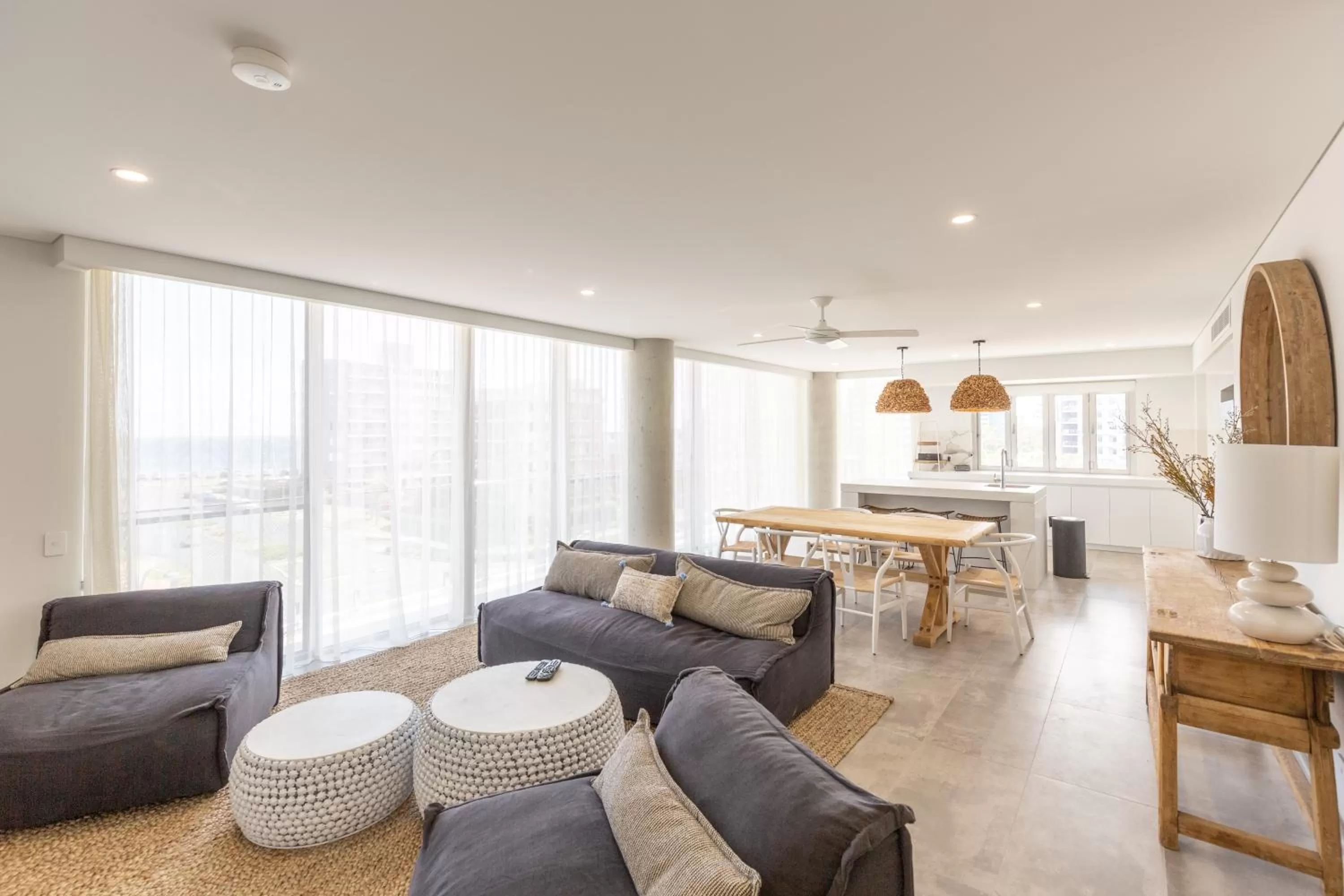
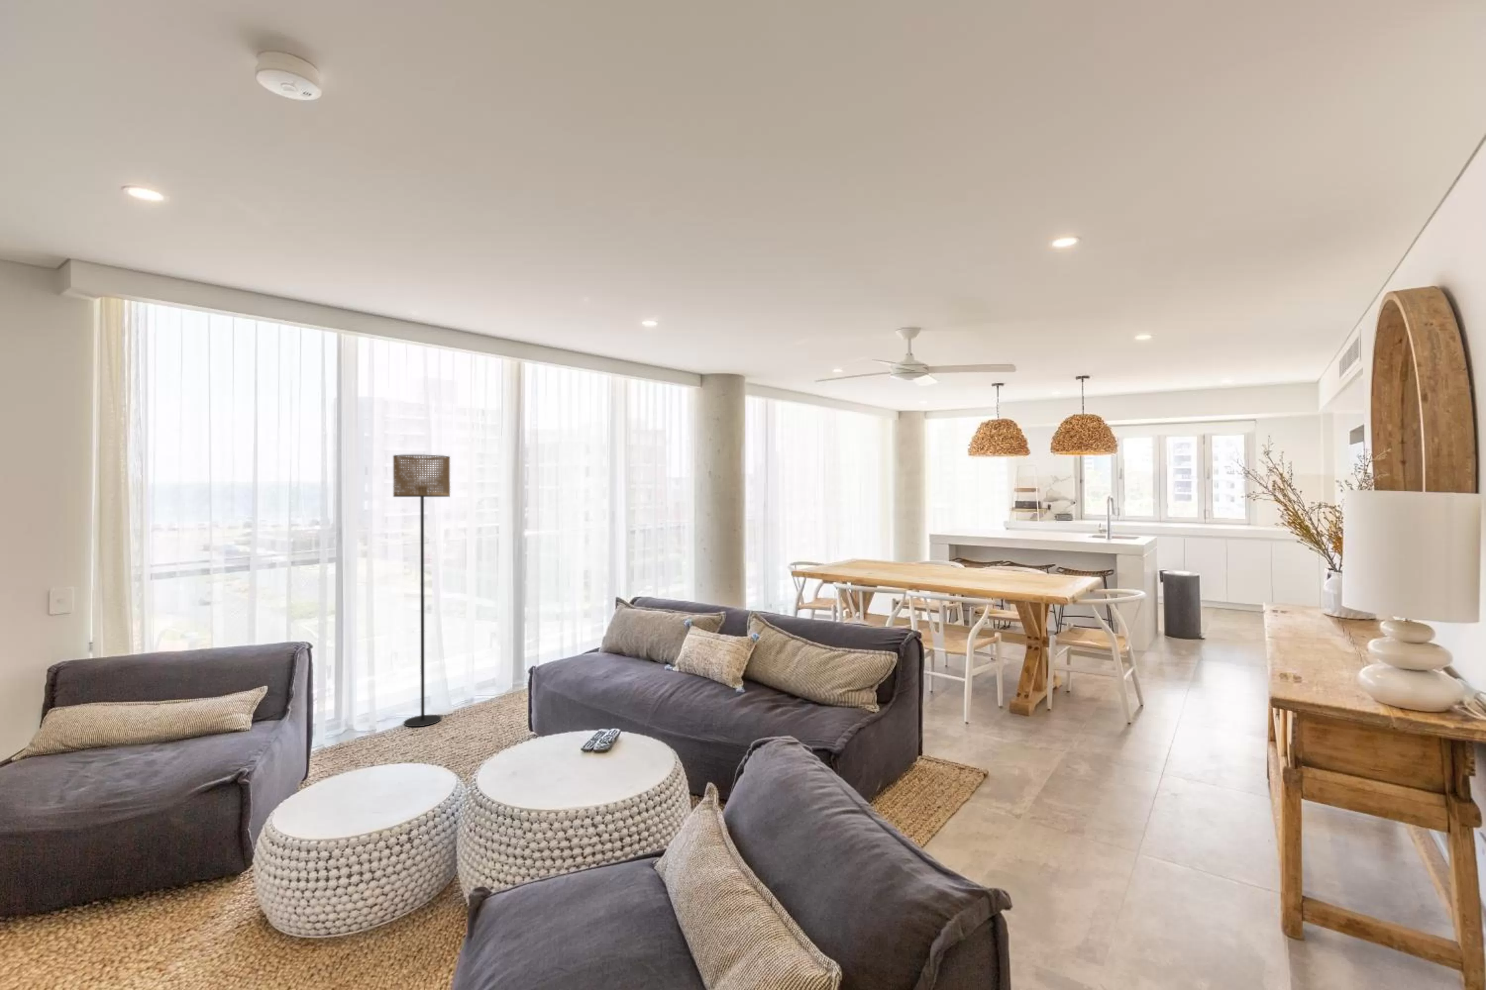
+ floor lamp [393,454,451,727]
